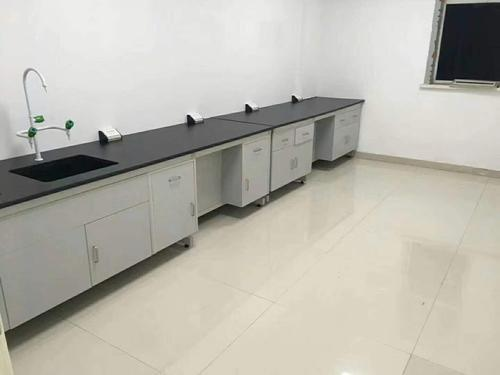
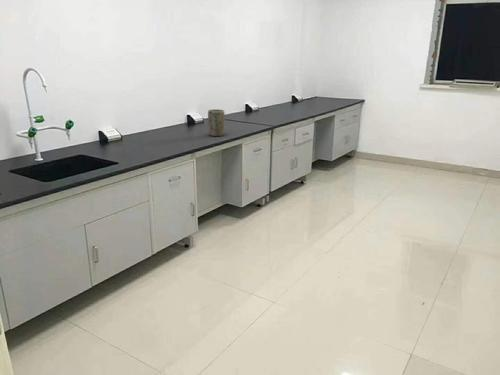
+ plant pot [207,108,226,137]
